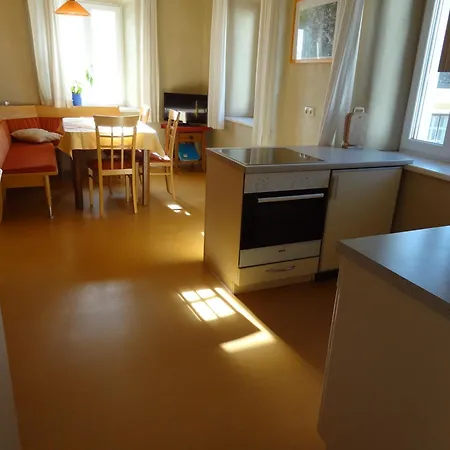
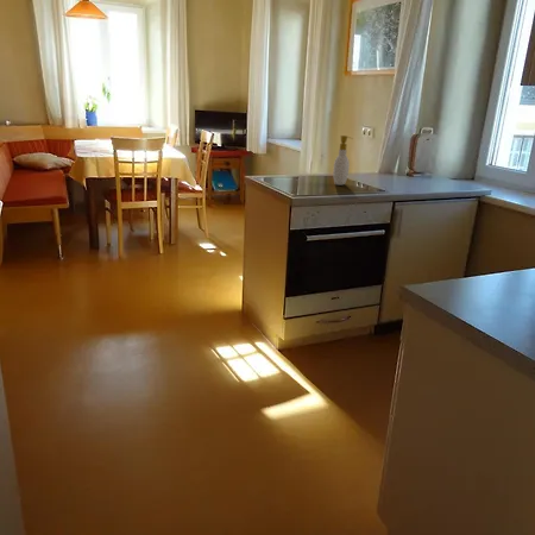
+ soap bottle [332,134,354,187]
